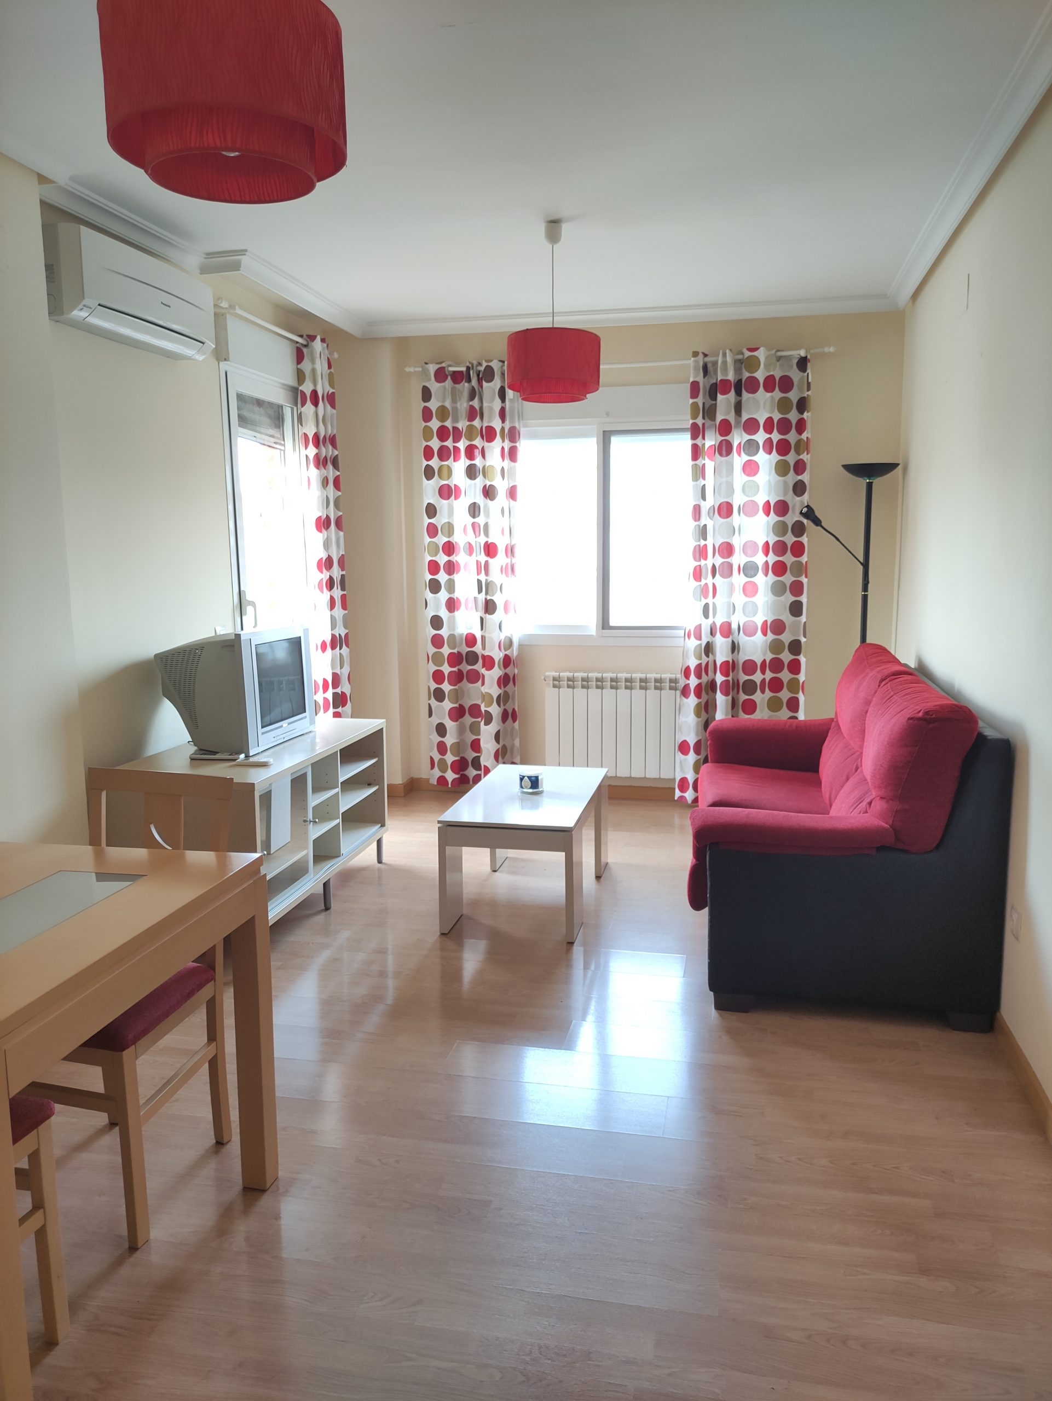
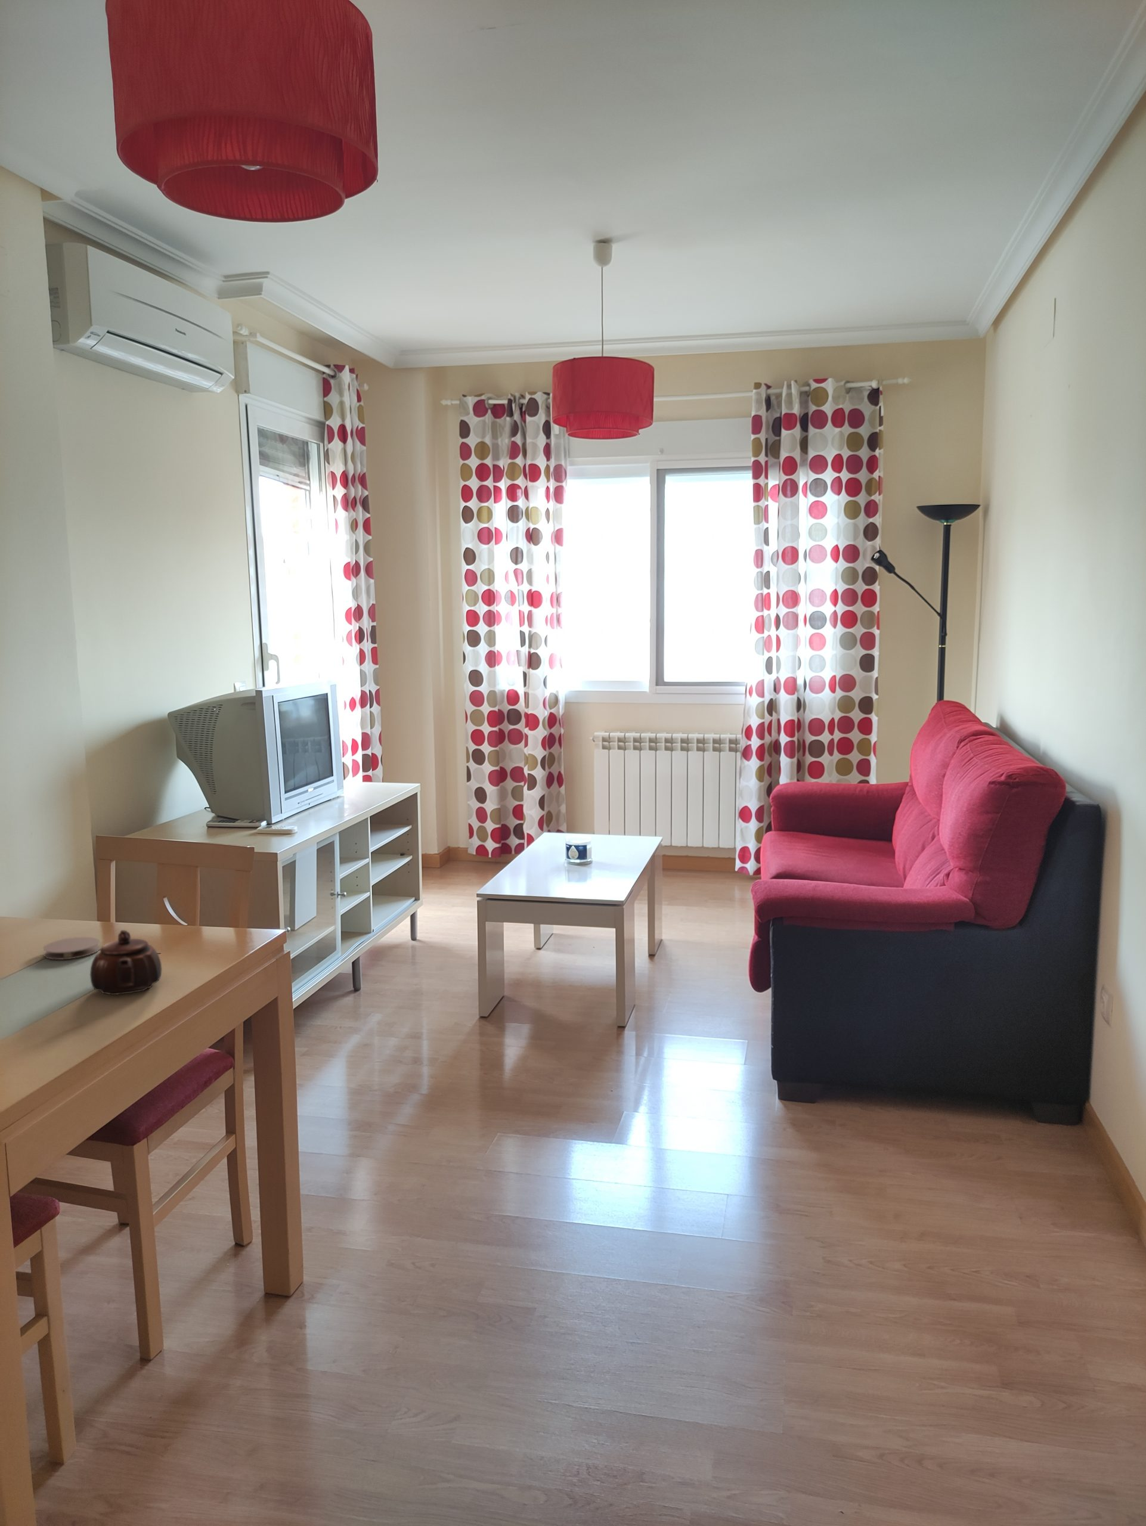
+ coaster [42,936,101,960]
+ teapot [89,929,163,995]
